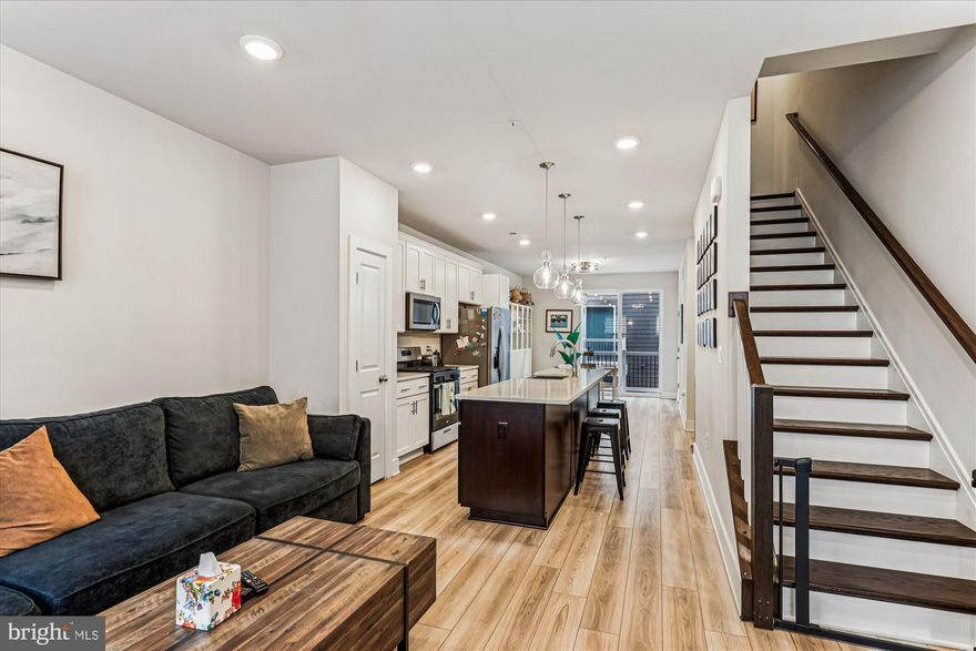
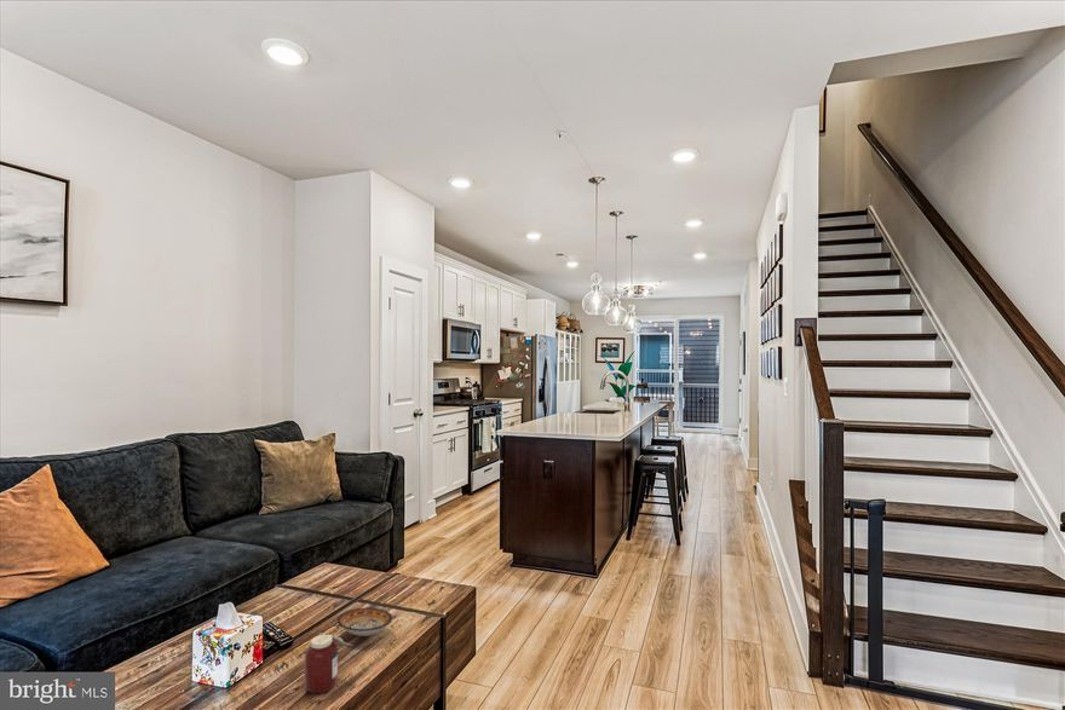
+ bowl [336,606,393,637]
+ jar [304,631,353,694]
